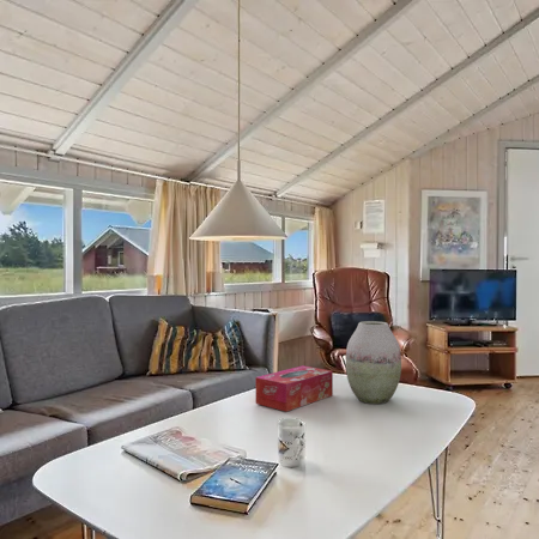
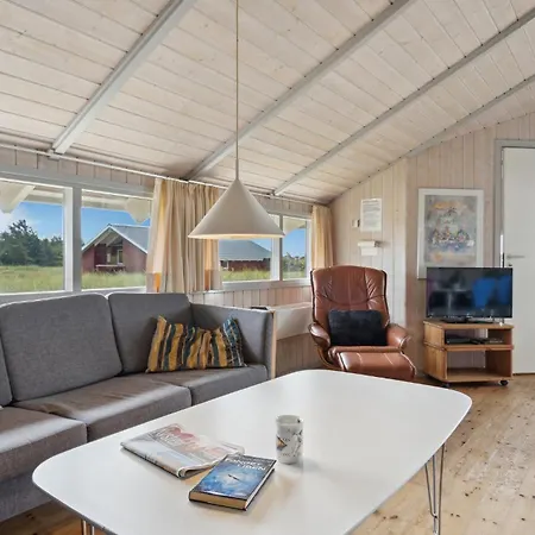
- vase [345,320,402,405]
- tissue box [255,364,334,412]
